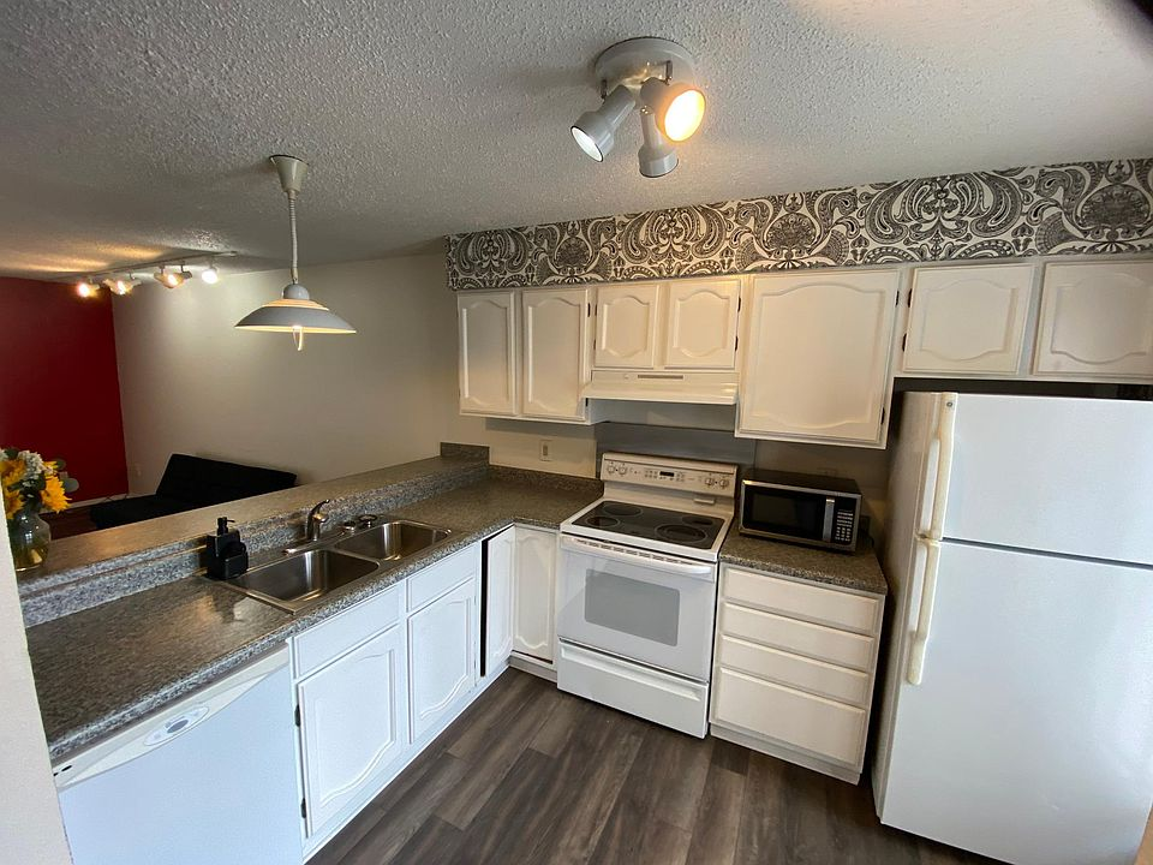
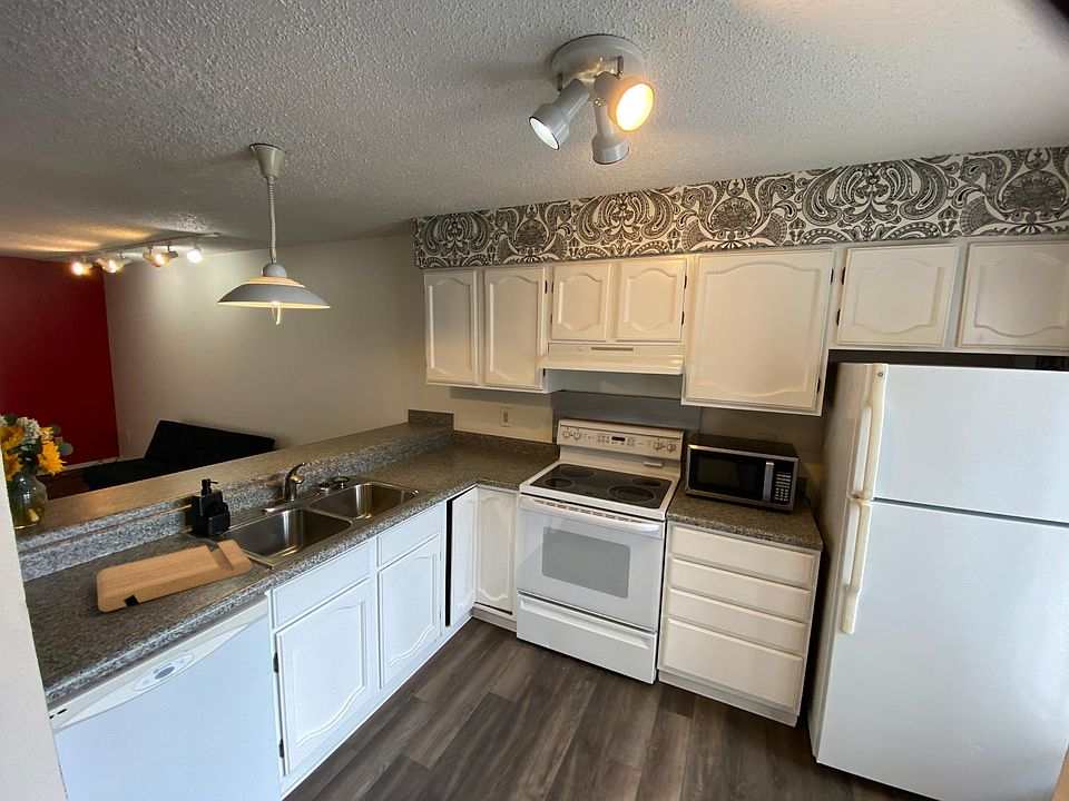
+ cutting board [96,538,253,613]
